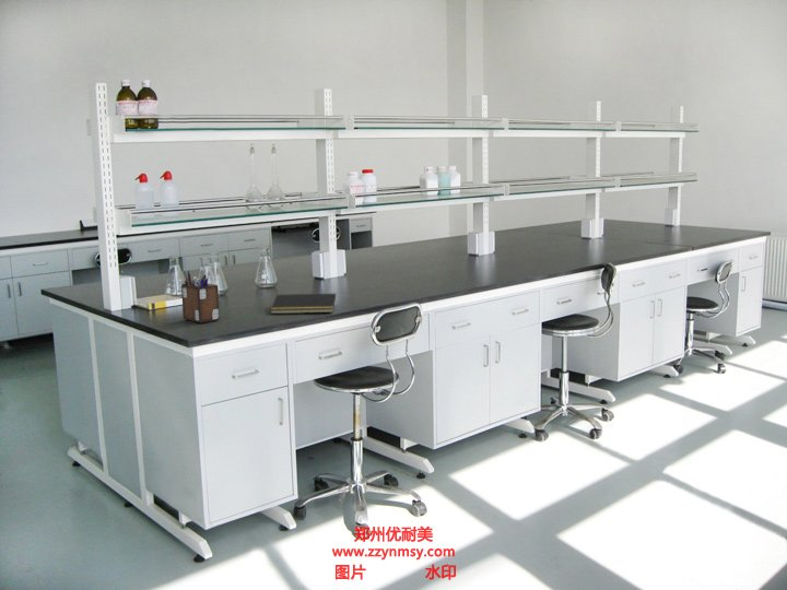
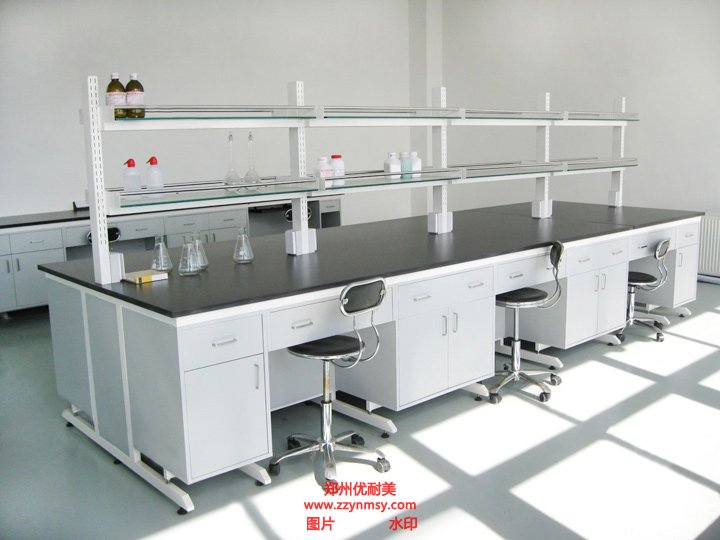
- notepad [270,293,337,315]
- desk organizer [180,270,221,323]
